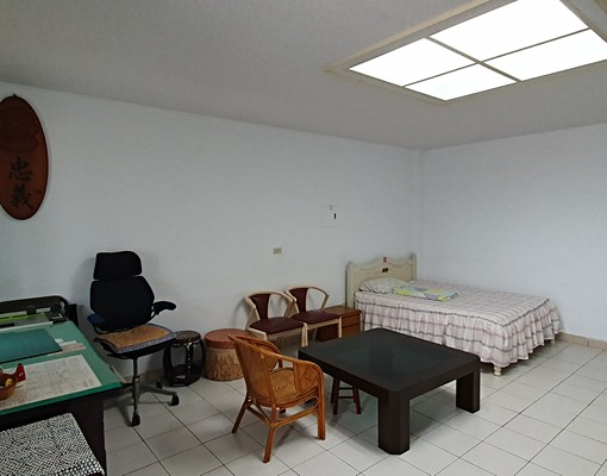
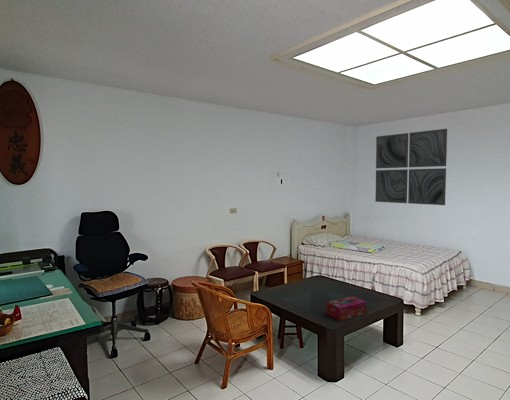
+ tissue box [326,296,367,322]
+ wall art [374,128,448,206]
